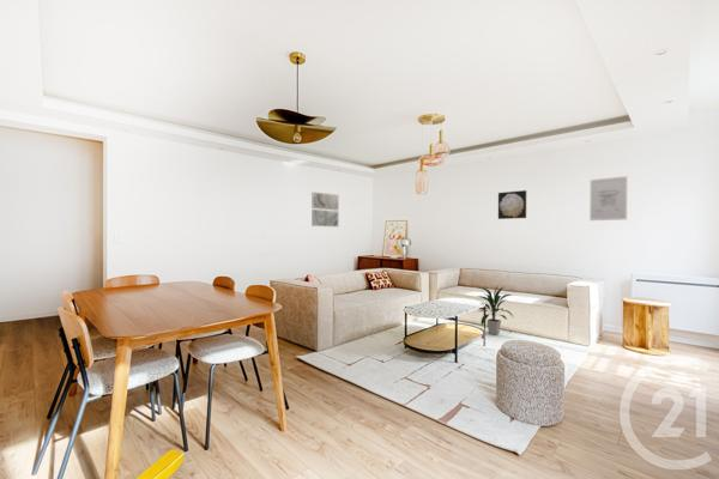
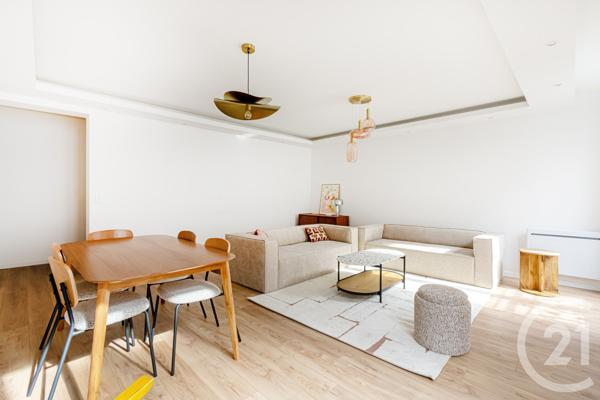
- wall art [497,189,527,220]
- indoor plant [476,285,514,336]
- wall art [310,190,340,228]
- wall art [588,175,628,222]
